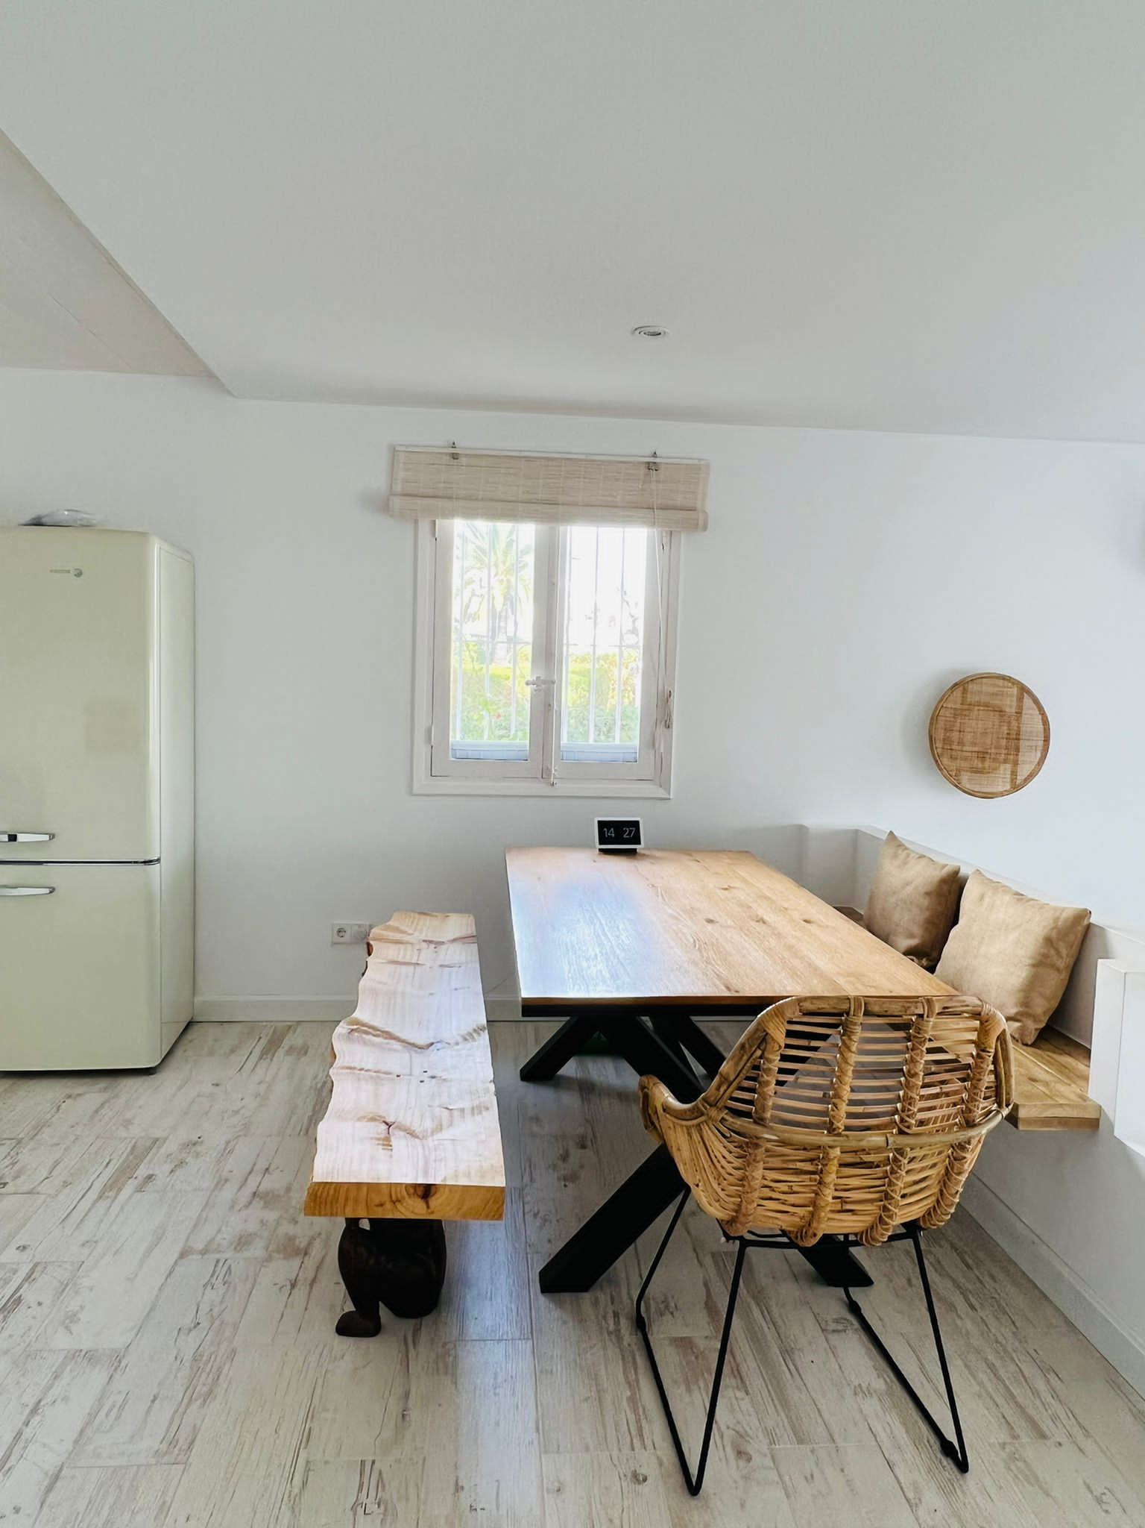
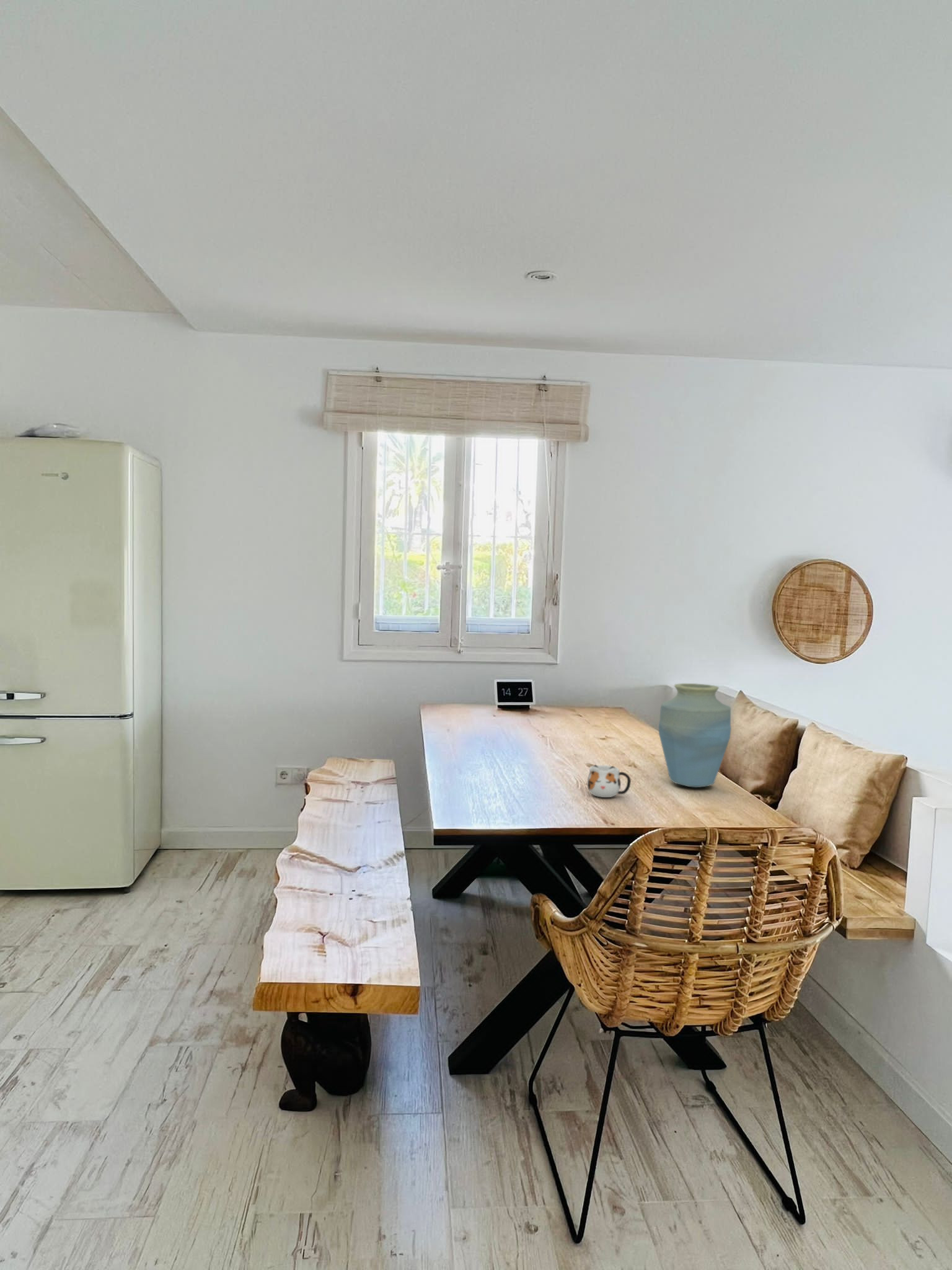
+ mug [586,764,632,798]
+ vase [658,683,732,788]
